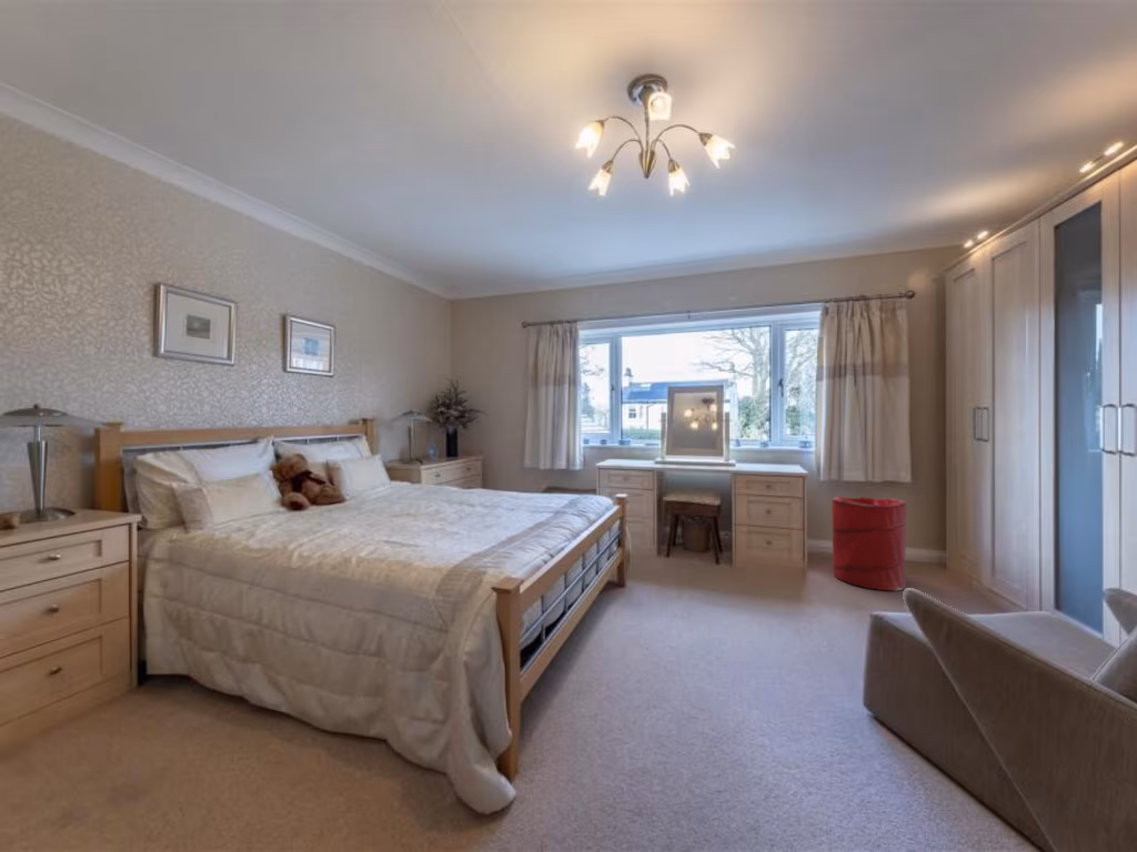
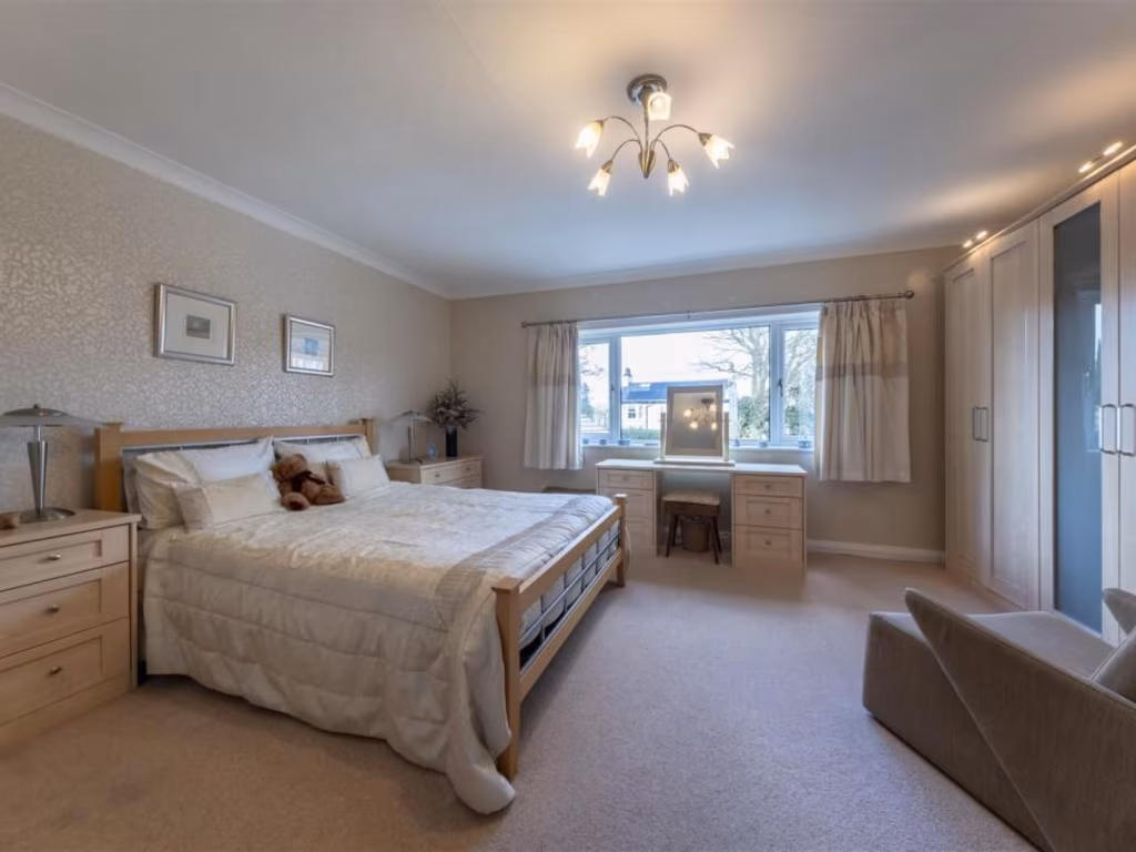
- laundry hamper [831,495,907,591]
